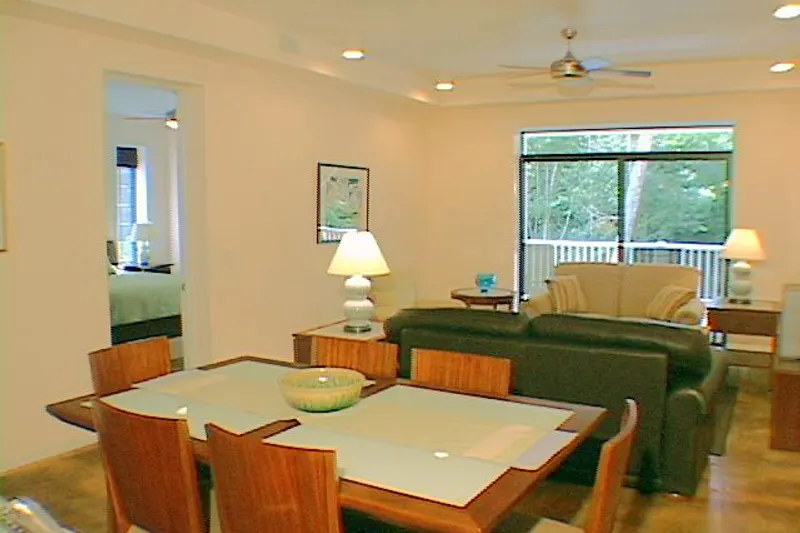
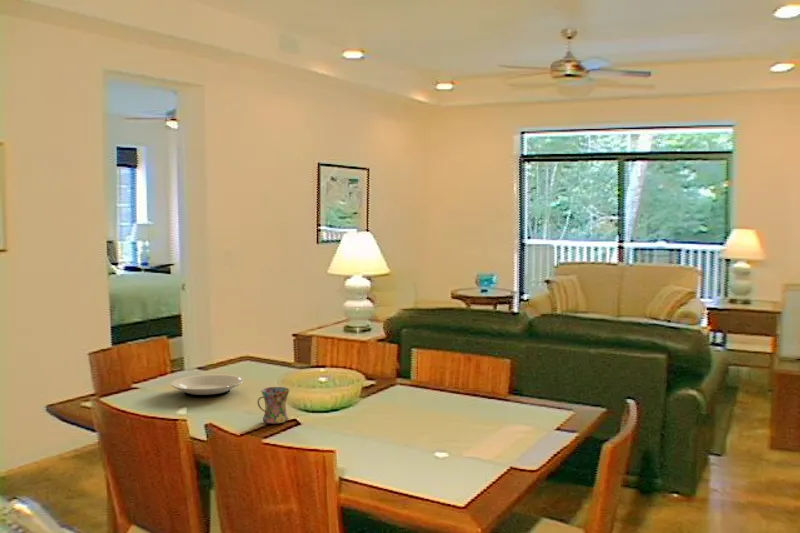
+ mug [256,386,291,425]
+ plate [170,373,244,398]
